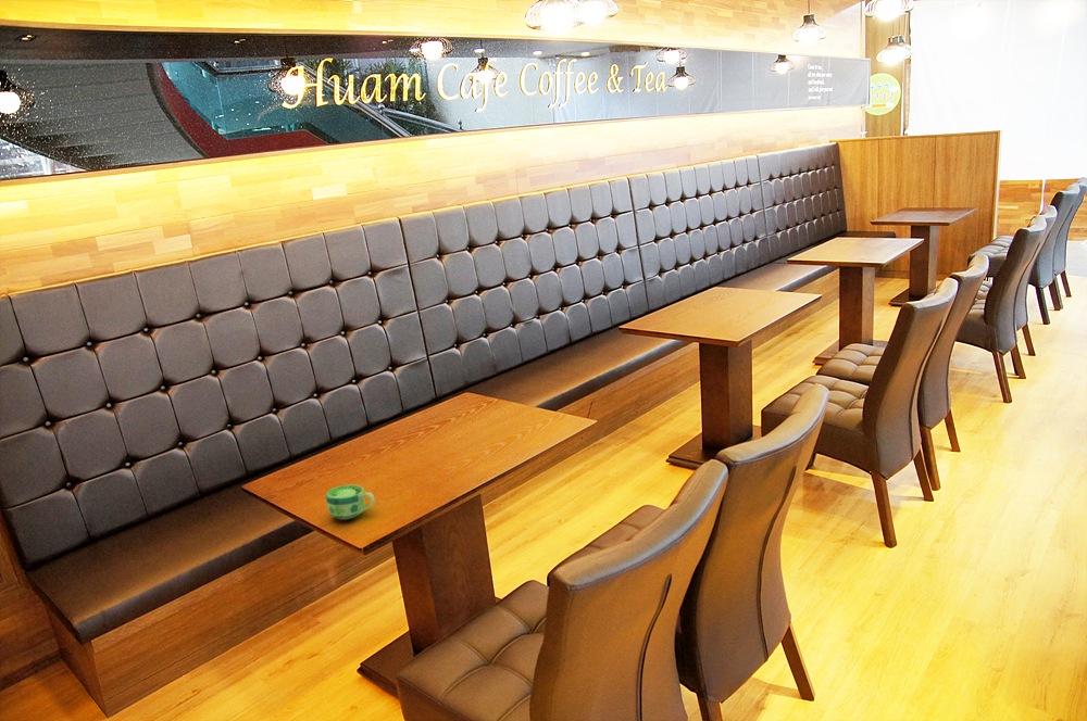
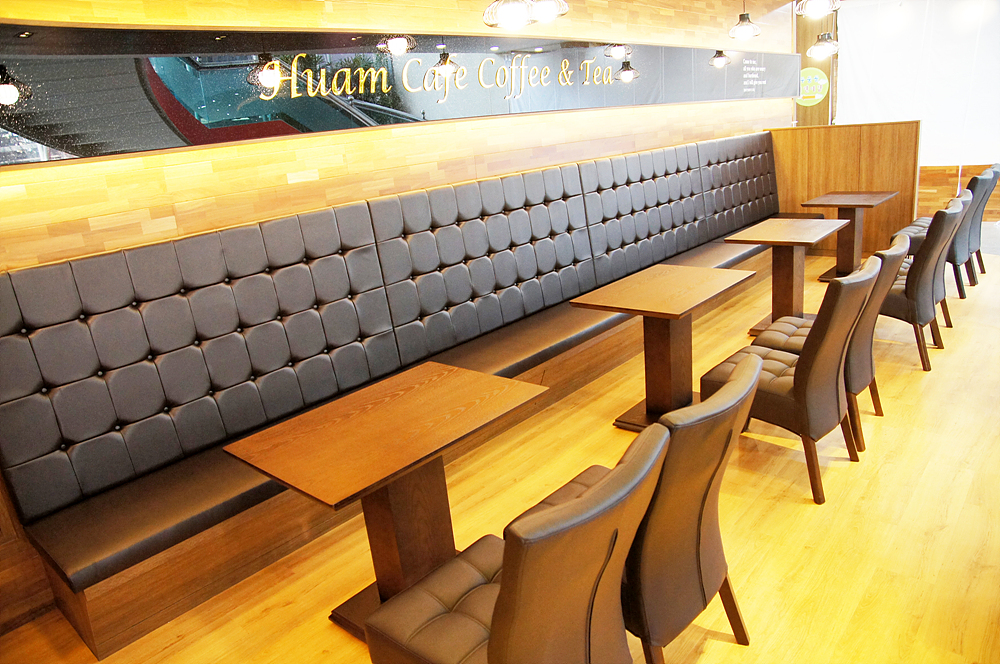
- cup [325,484,375,521]
